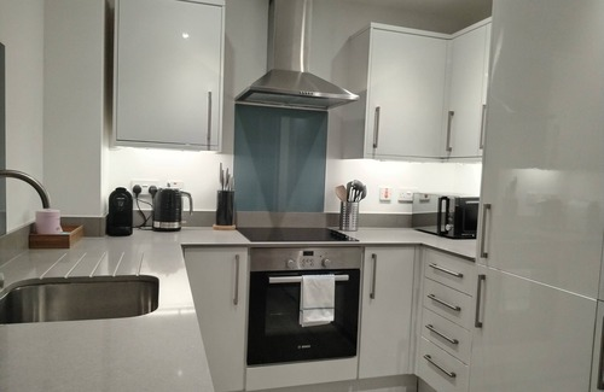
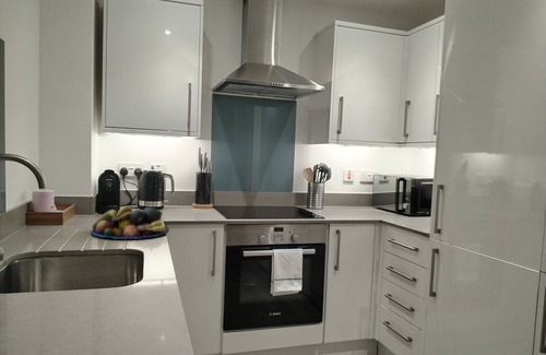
+ fruit bowl [90,205,170,240]
